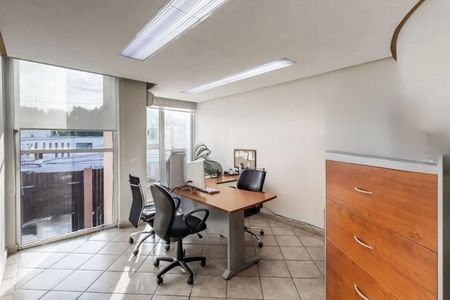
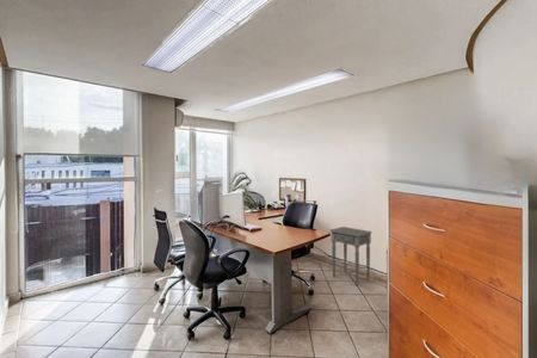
+ side table [328,226,374,286]
